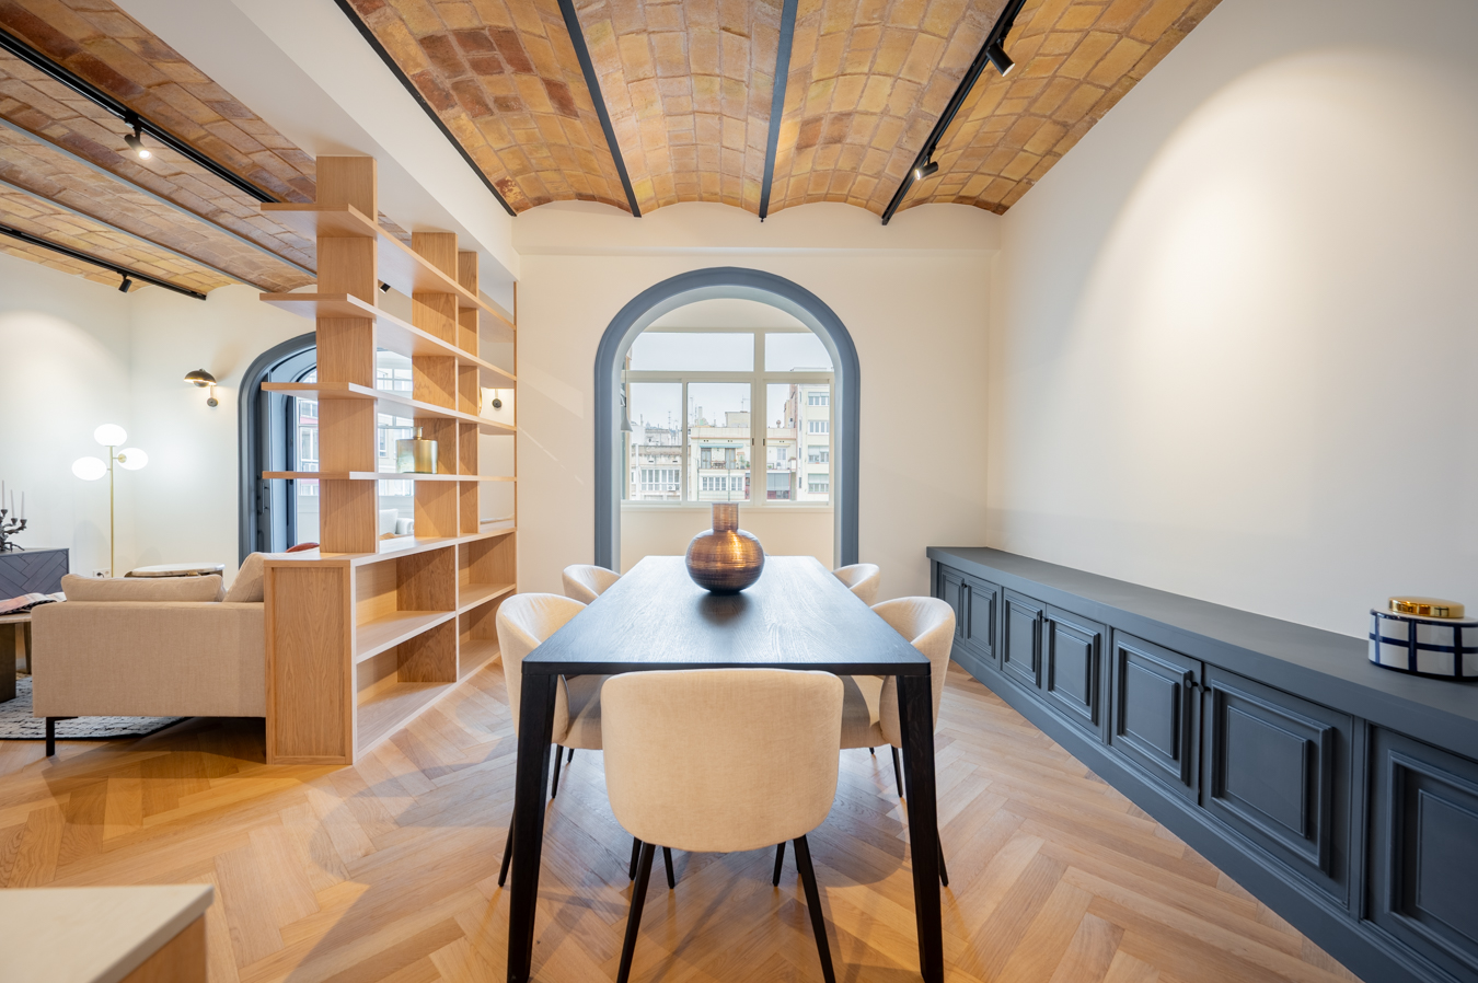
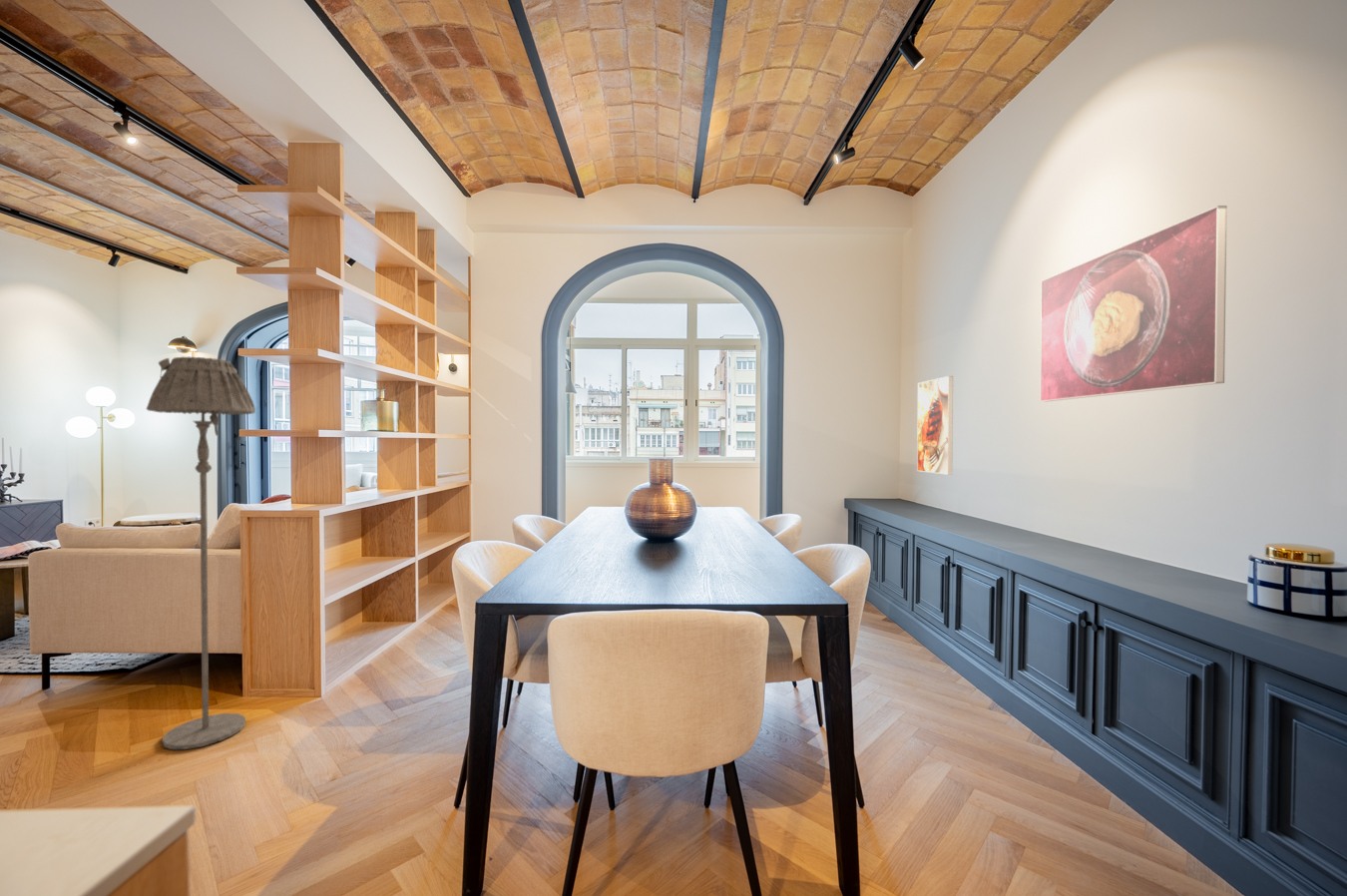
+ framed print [1040,205,1228,402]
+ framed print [916,375,954,476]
+ floor lamp [145,355,256,750]
